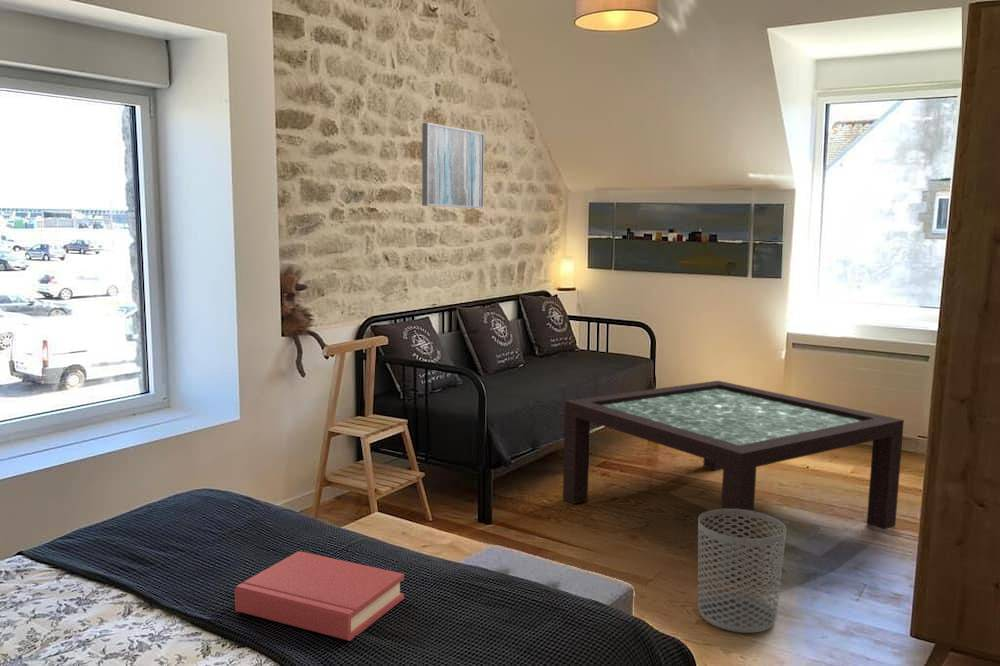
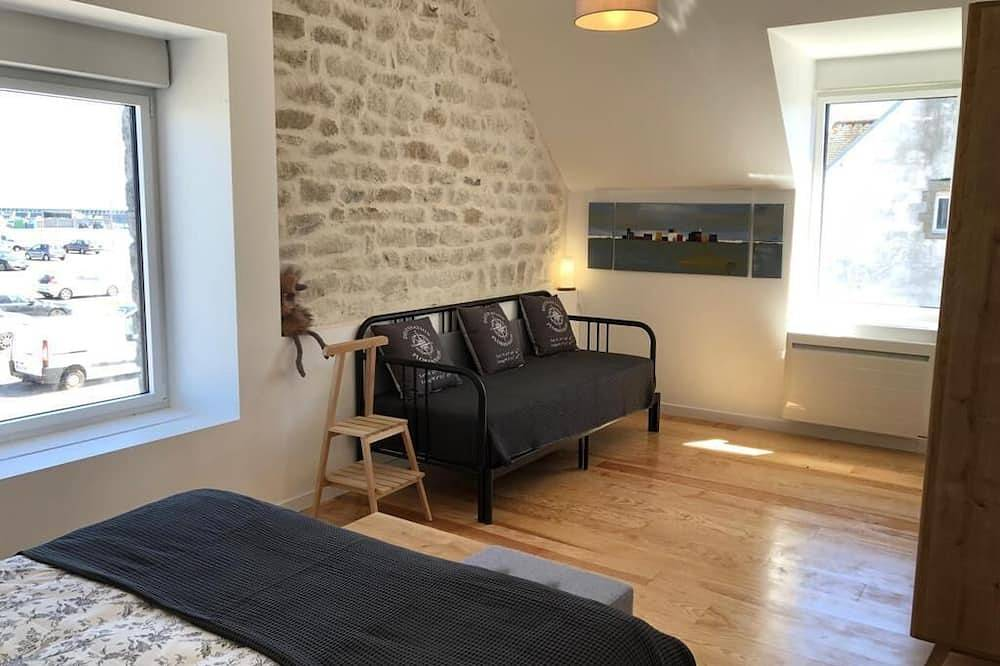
- wall art [421,122,485,209]
- waste bin [697,508,787,634]
- coffee table [562,380,905,577]
- hardback book [234,550,405,642]
